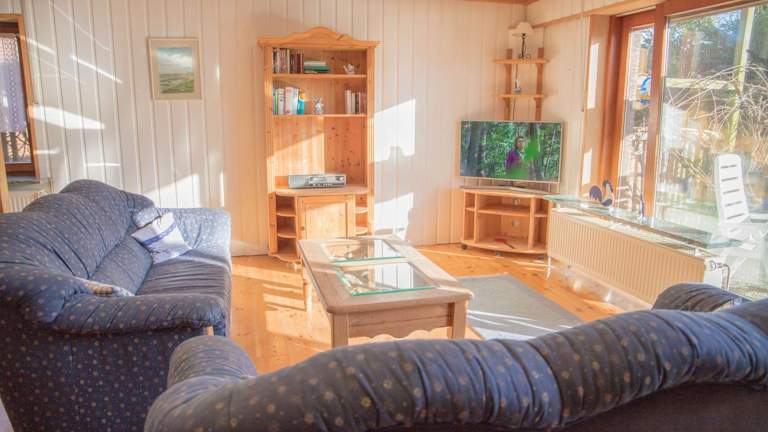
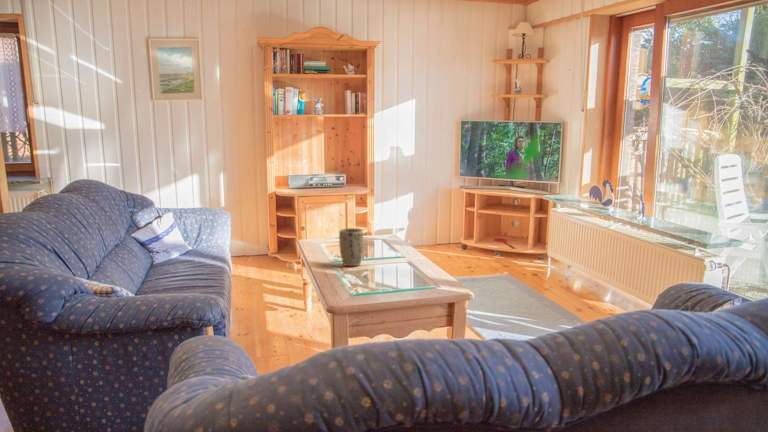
+ plant pot [338,227,364,267]
